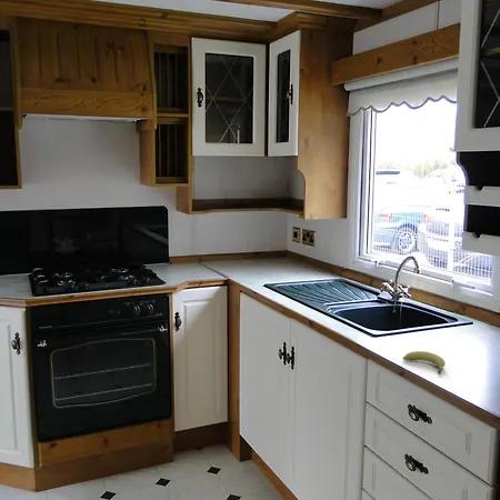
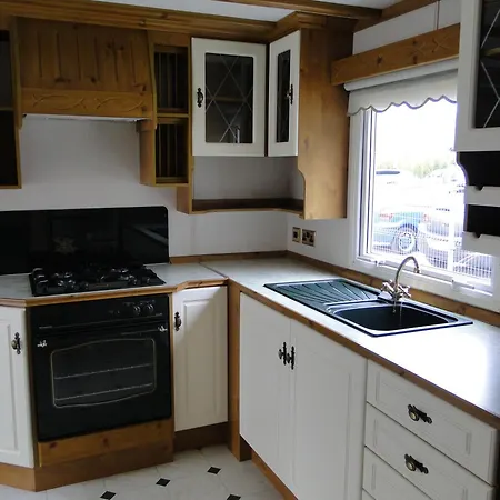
- fruit [402,350,447,374]
